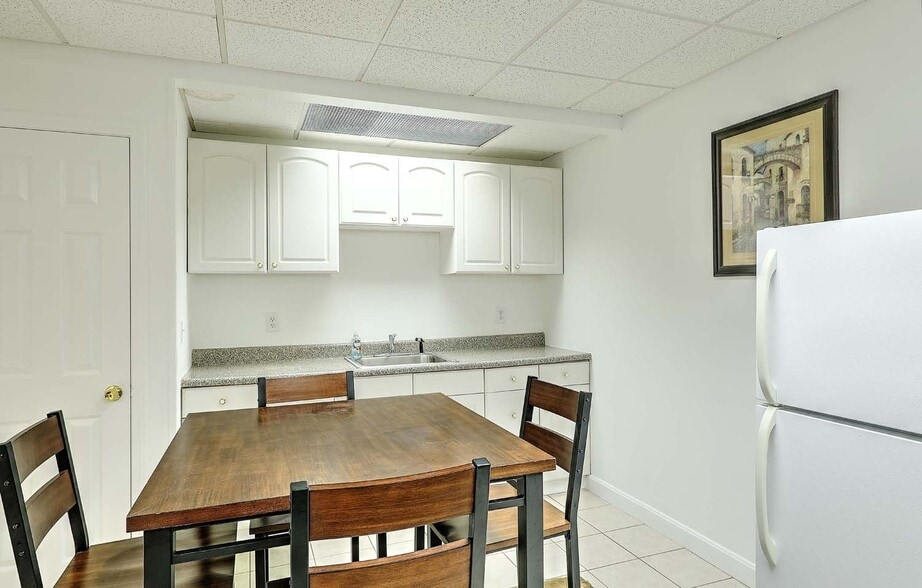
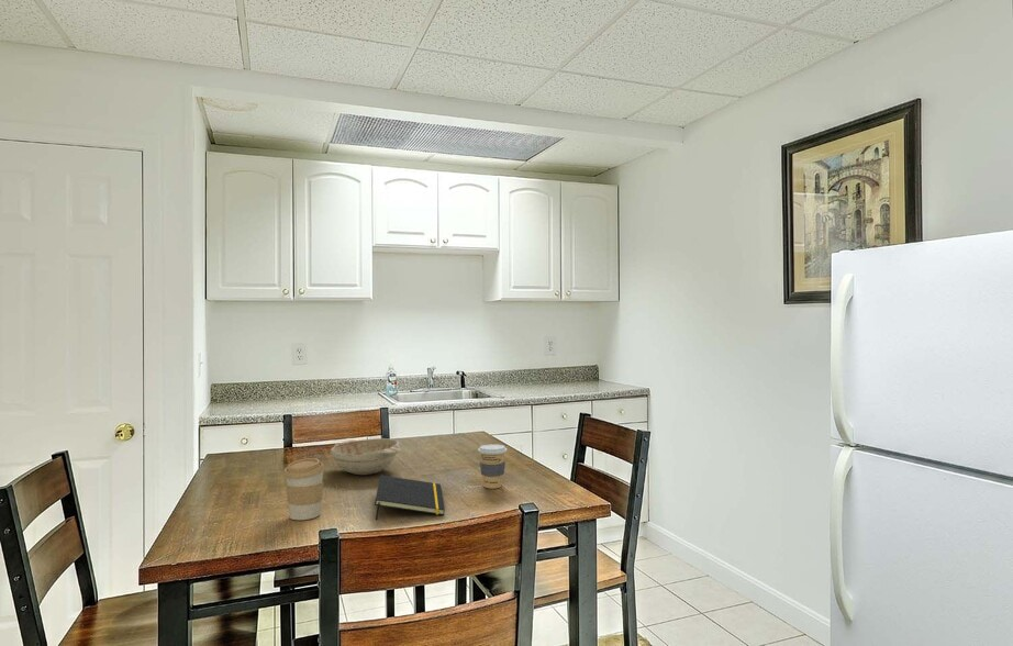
+ coffee cup [282,457,325,521]
+ decorative bowl [330,437,401,476]
+ coffee cup [477,443,508,490]
+ notepad [374,475,446,521]
